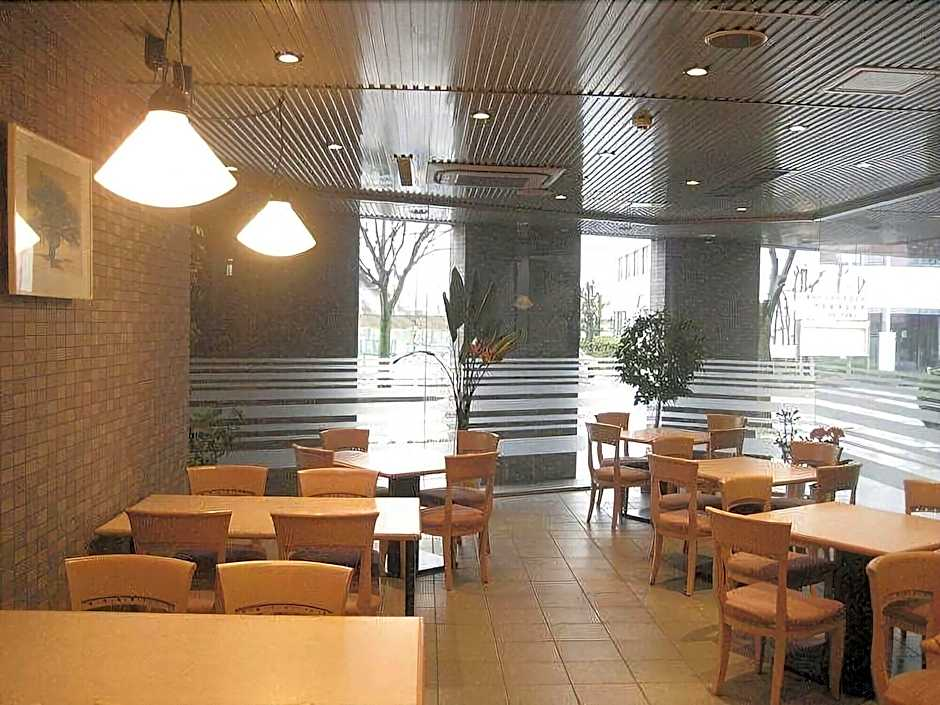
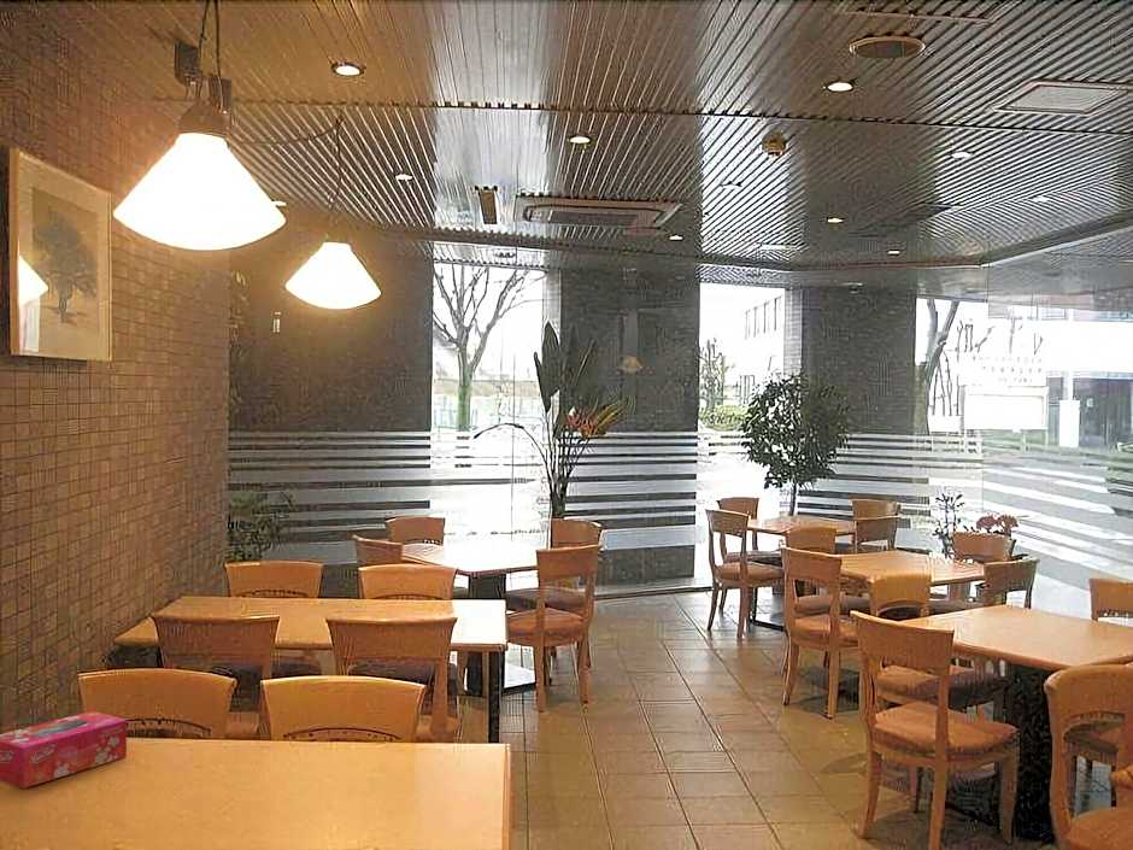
+ tissue box [0,710,128,790]
